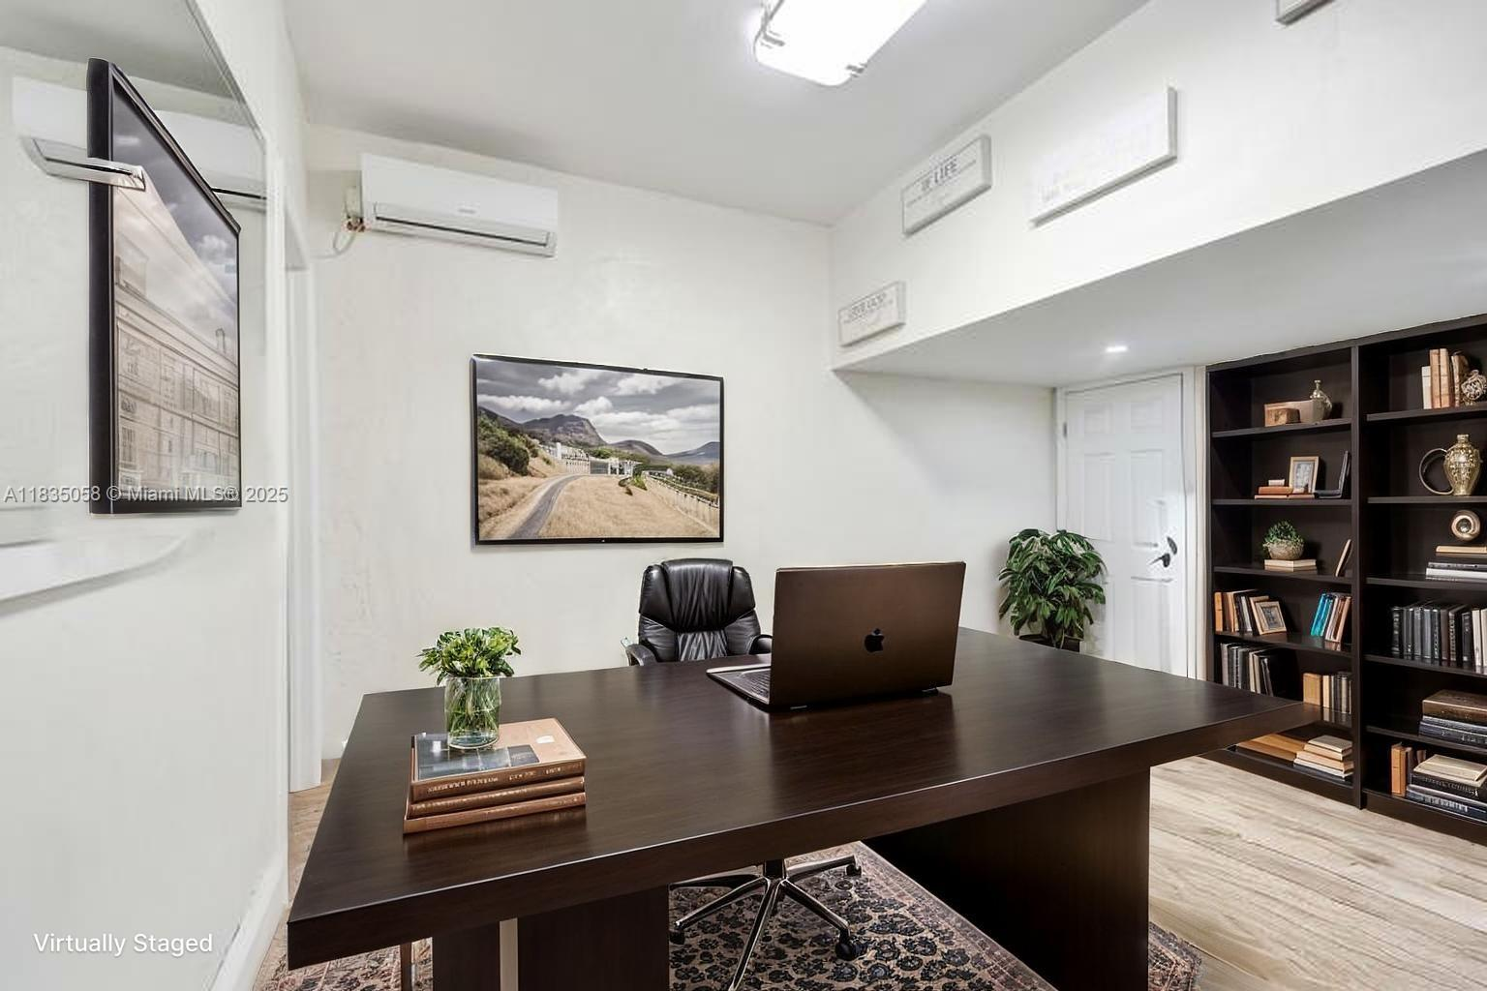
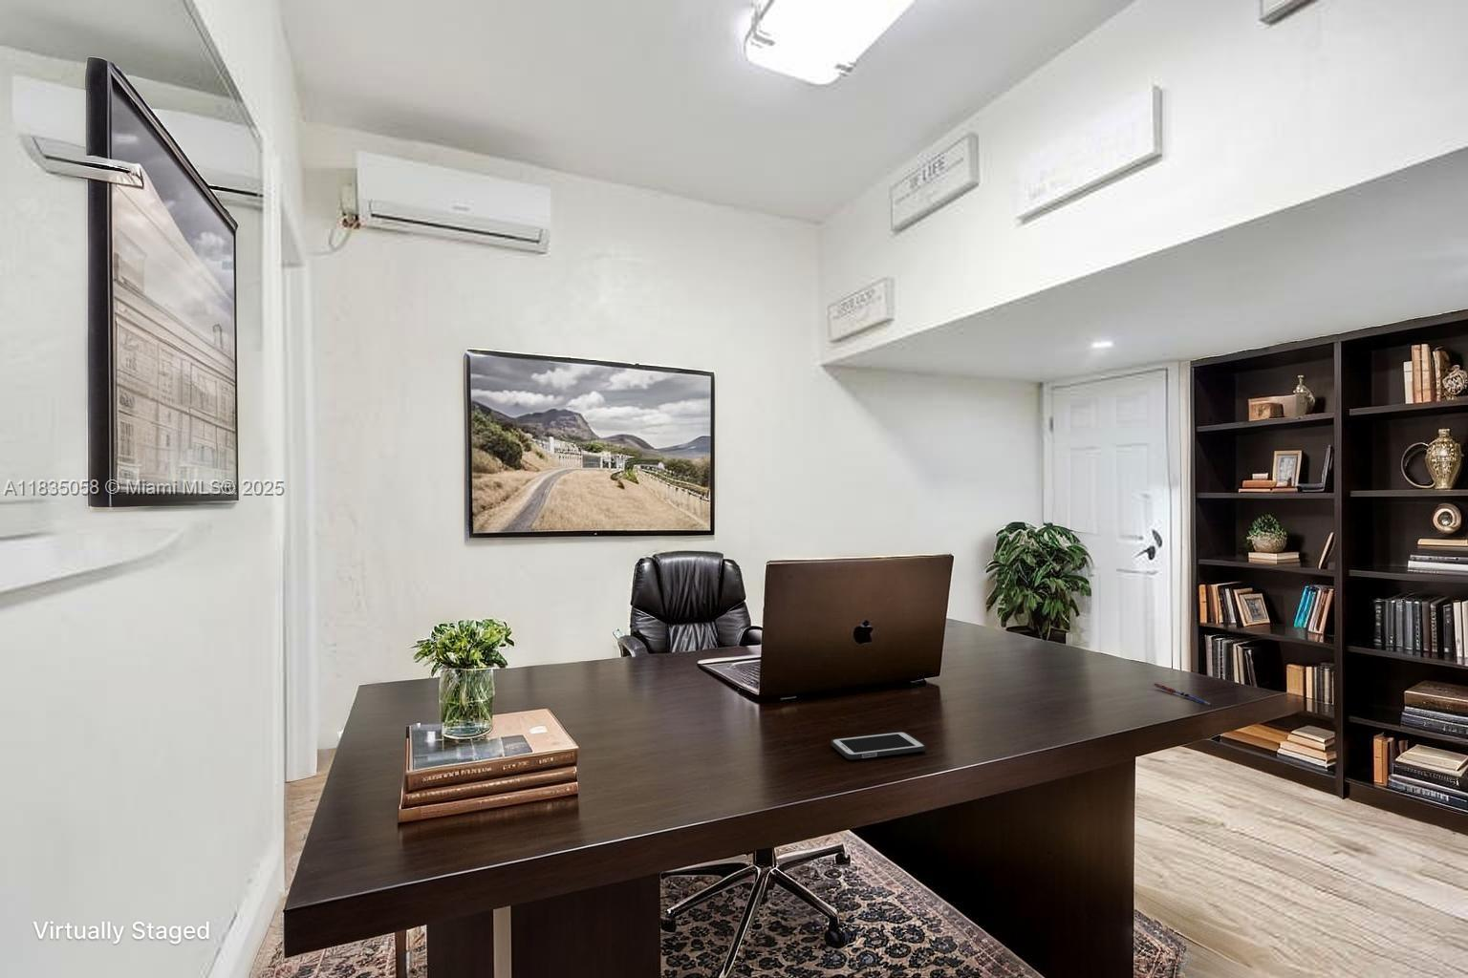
+ cell phone [830,730,926,761]
+ pen [1152,682,1212,706]
